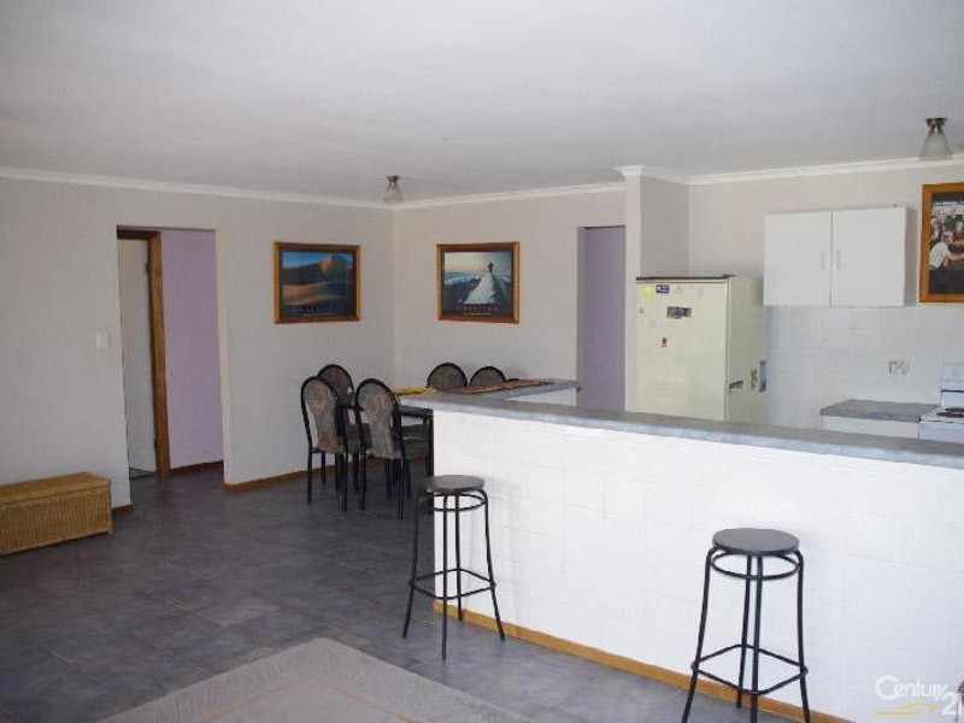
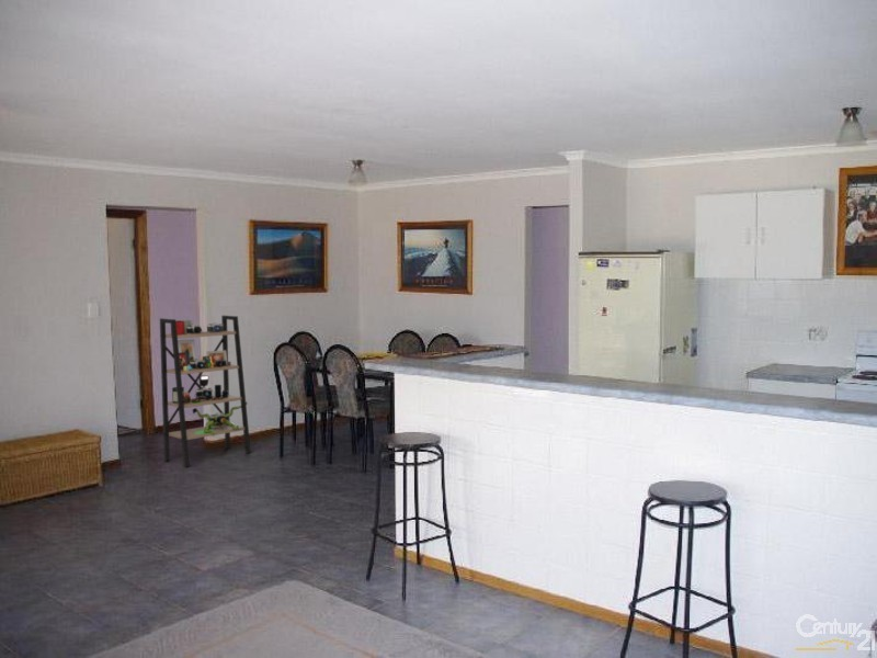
+ shelving unit [159,315,252,467]
